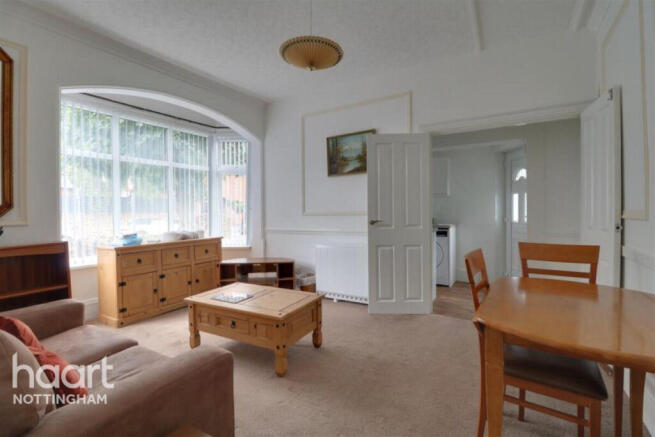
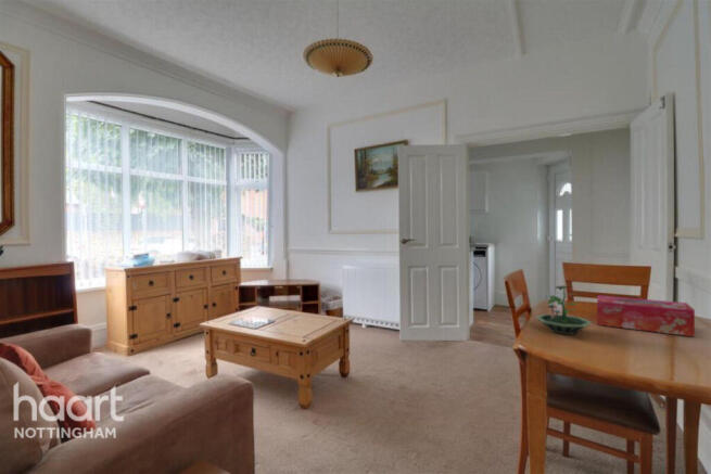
+ tissue box [596,294,696,337]
+ terrarium [534,284,594,335]
